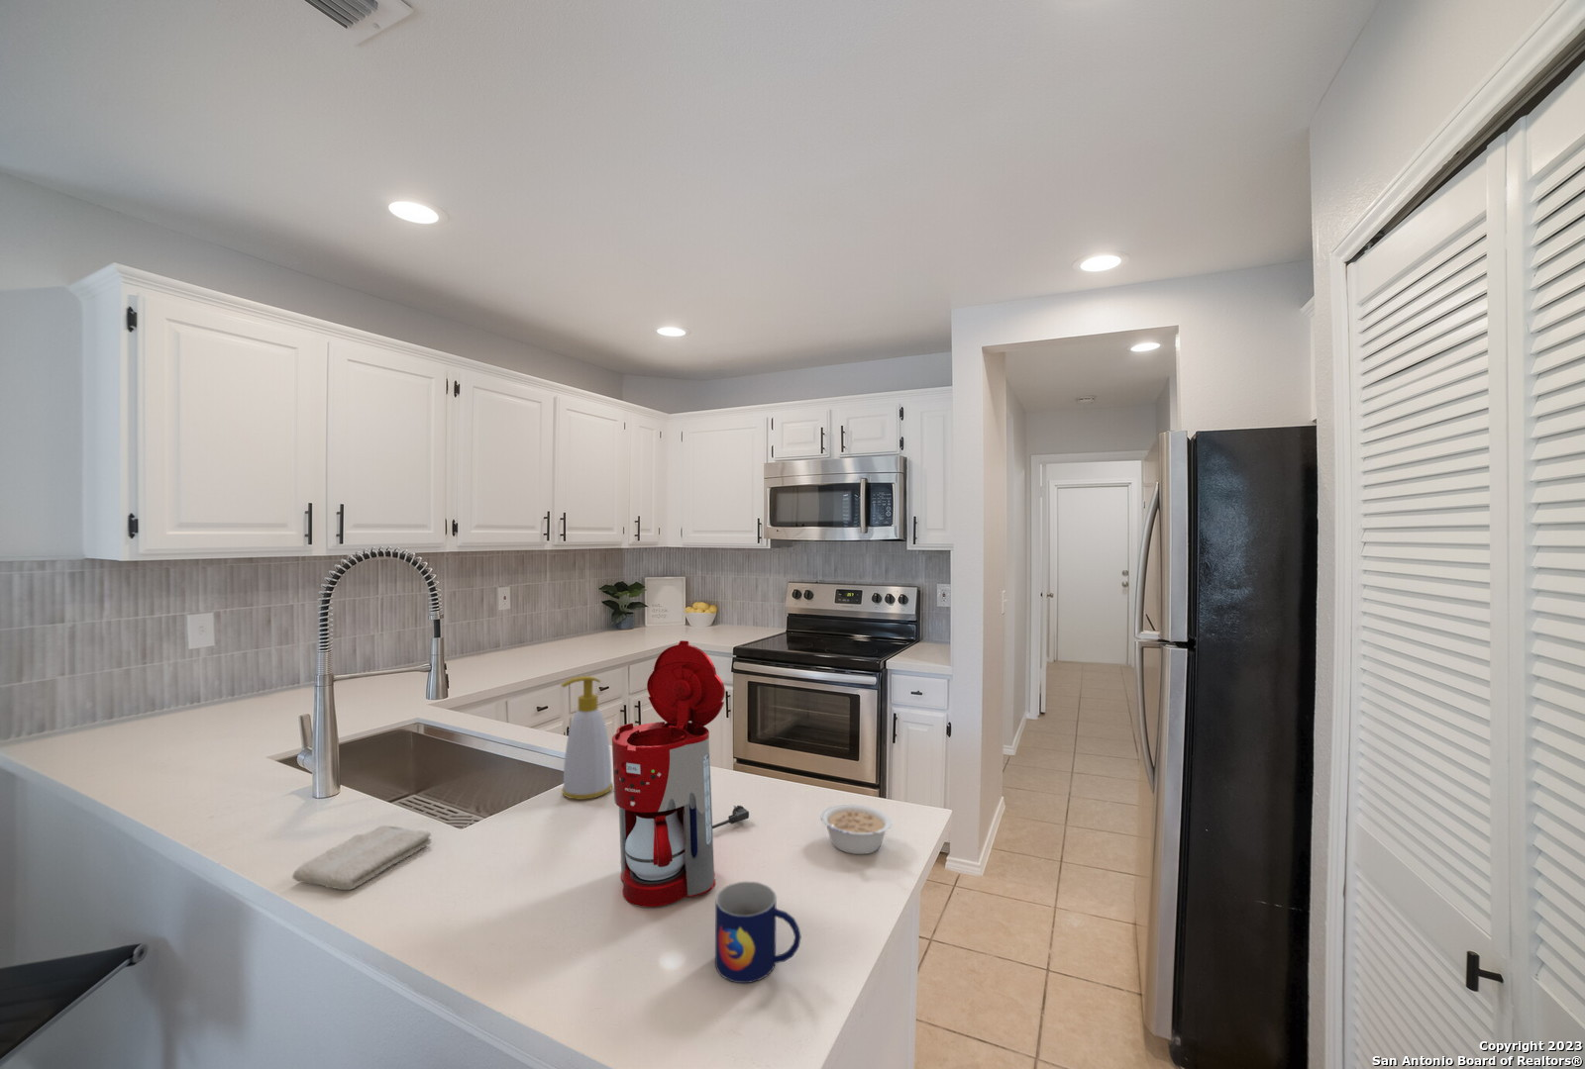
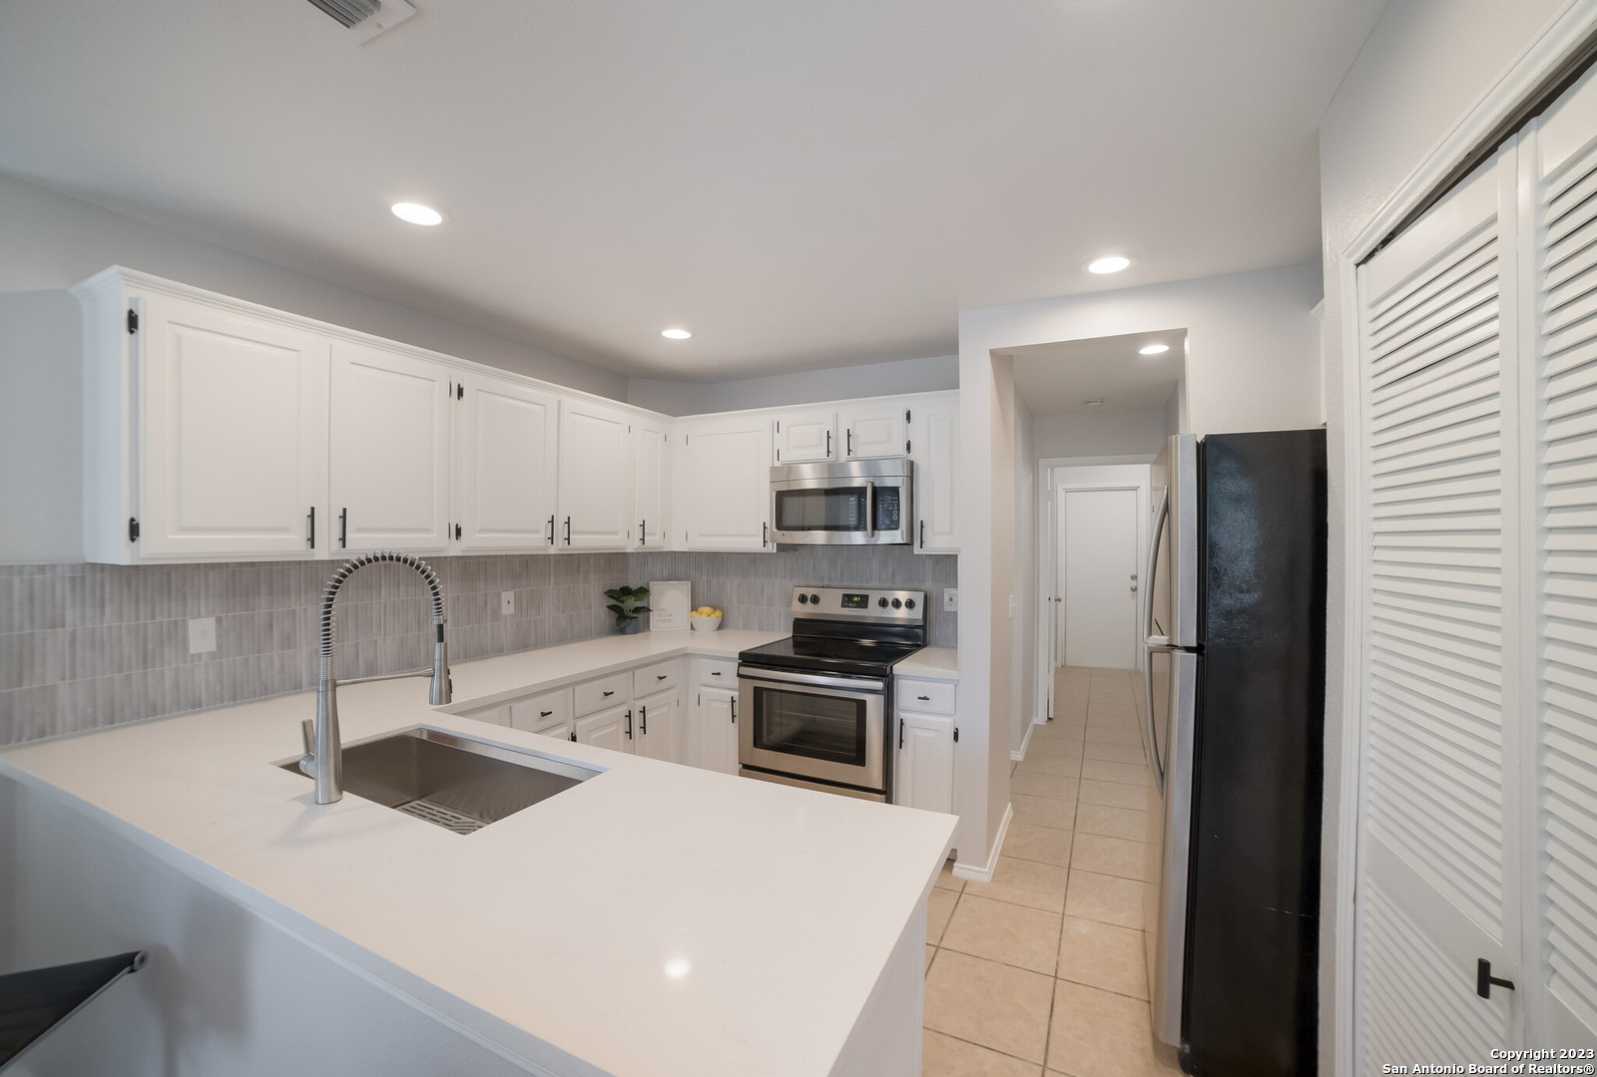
- washcloth [291,824,432,891]
- legume [819,803,893,855]
- mug [714,880,802,984]
- coffee maker [611,639,750,908]
- soap bottle [560,675,615,801]
